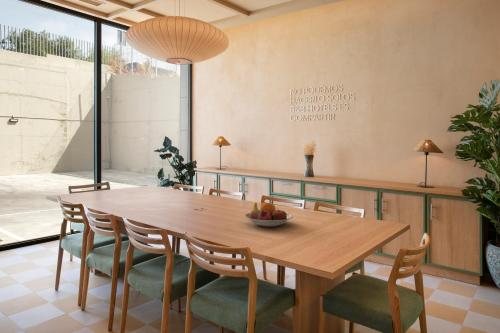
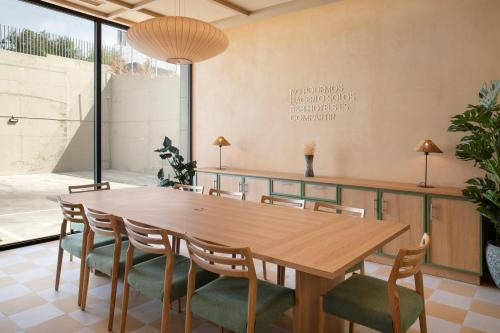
- fruit bowl [244,202,294,228]
